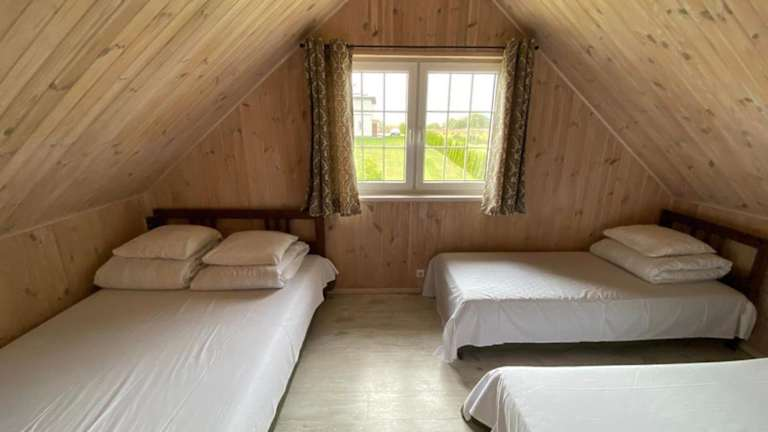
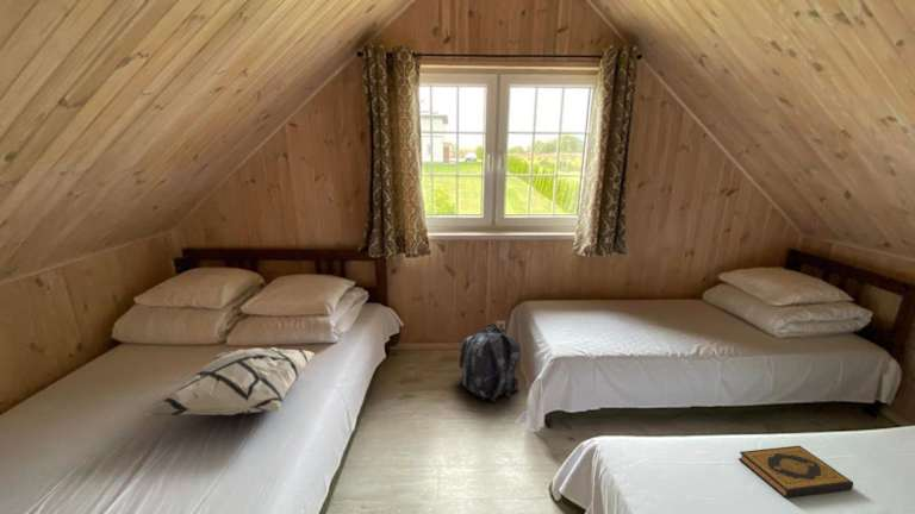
+ backpack [459,321,522,402]
+ hardback book [737,445,854,499]
+ decorative pillow [145,346,316,416]
